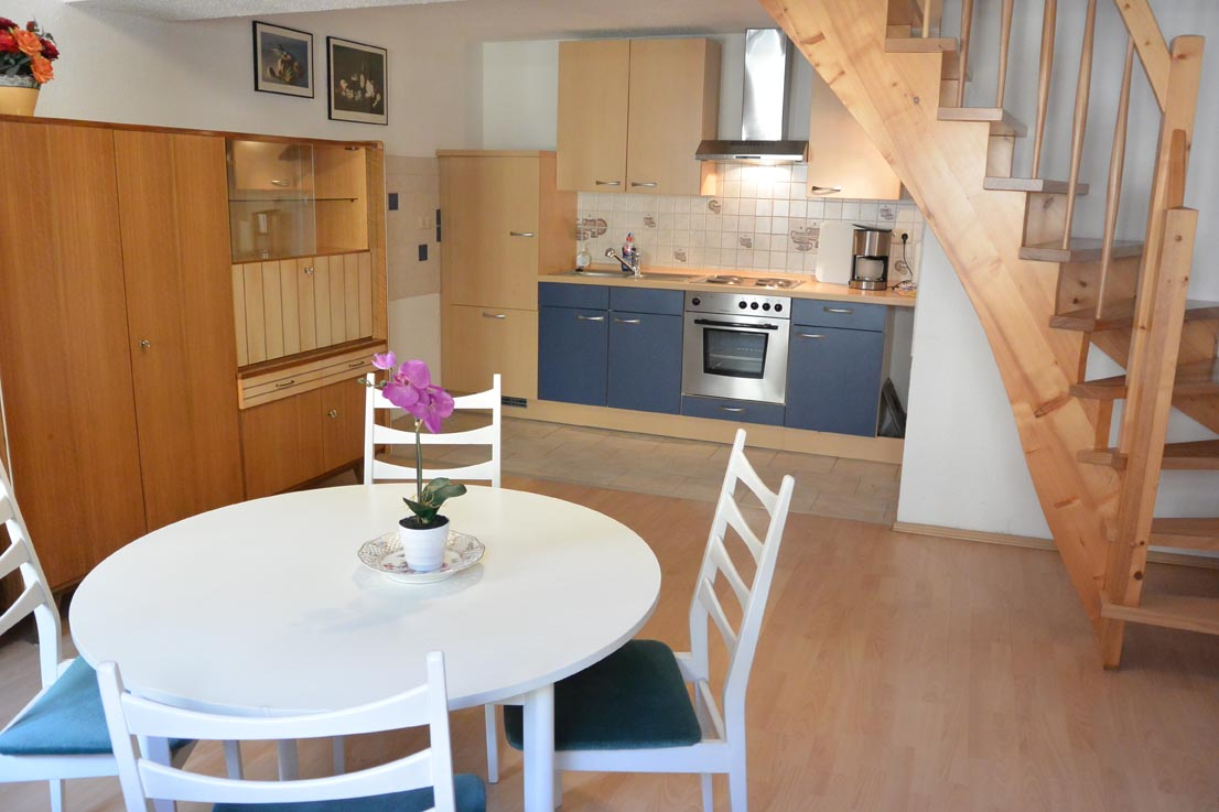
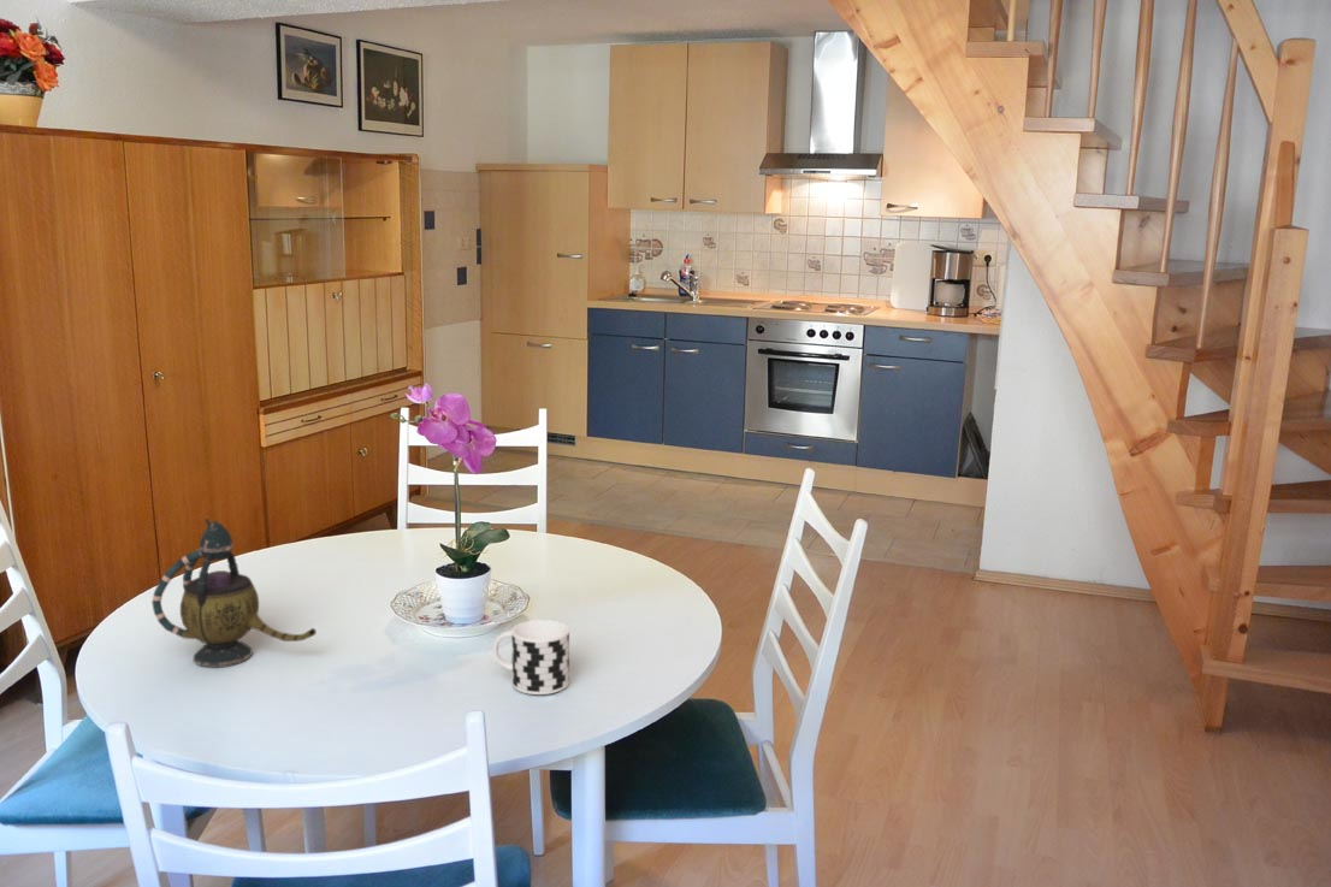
+ cup [492,619,570,696]
+ teapot [150,518,318,668]
